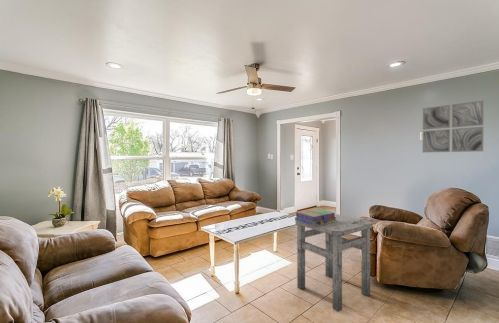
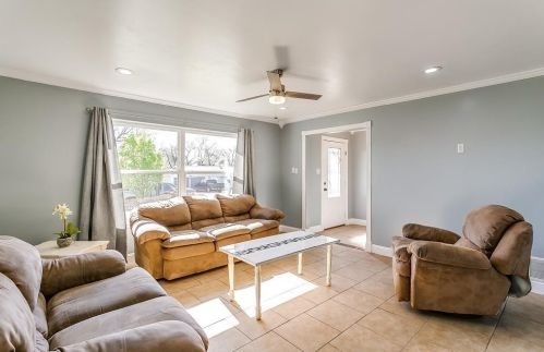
- wall art [422,99,485,153]
- stack of books [294,208,337,226]
- side table [294,213,374,313]
